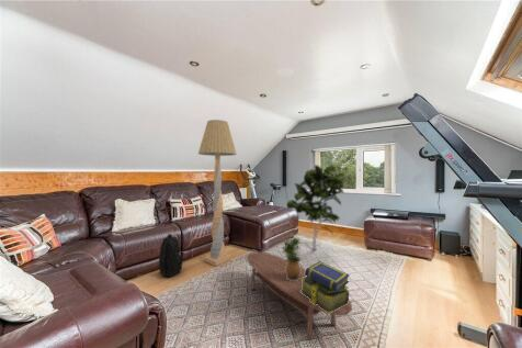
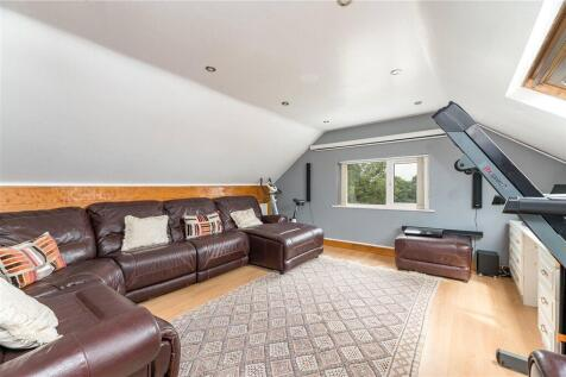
- floor lamp [197,119,238,267]
- coffee table [246,250,353,343]
- backpack [158,233,184,279]
- stack of books [300,260,351,314]
- indoor plant [285,164,345,251]
- potted plant [282,235,304,281]
